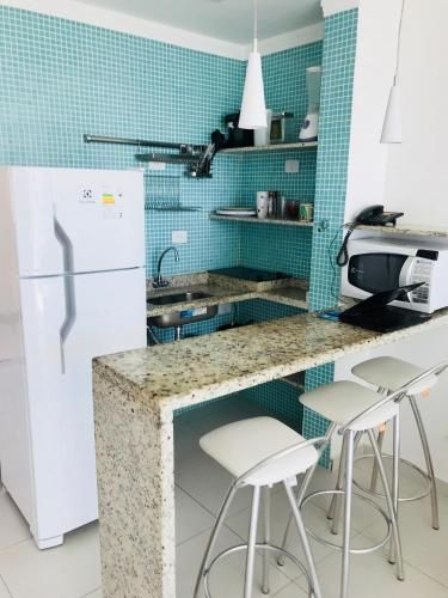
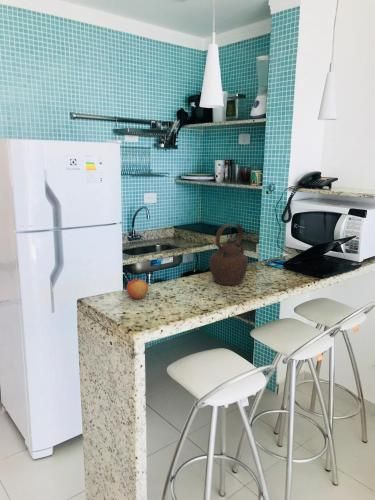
+ apple [125,276,149,300]
+ teapot [208,223,249,286]
